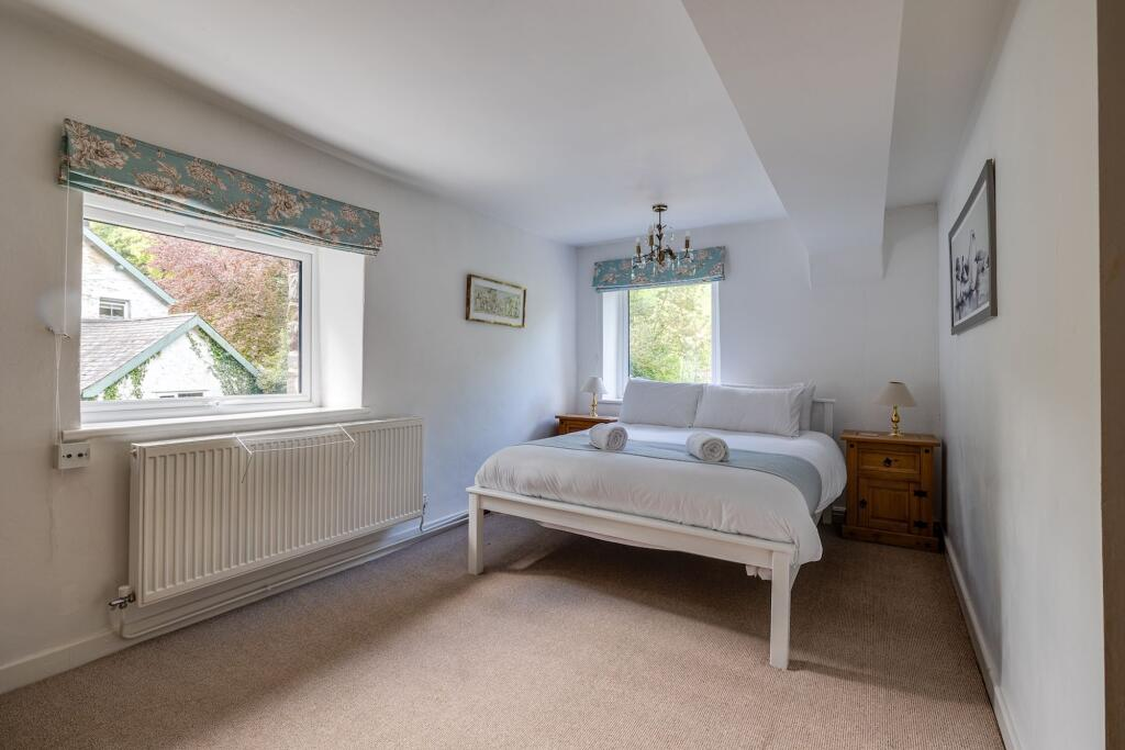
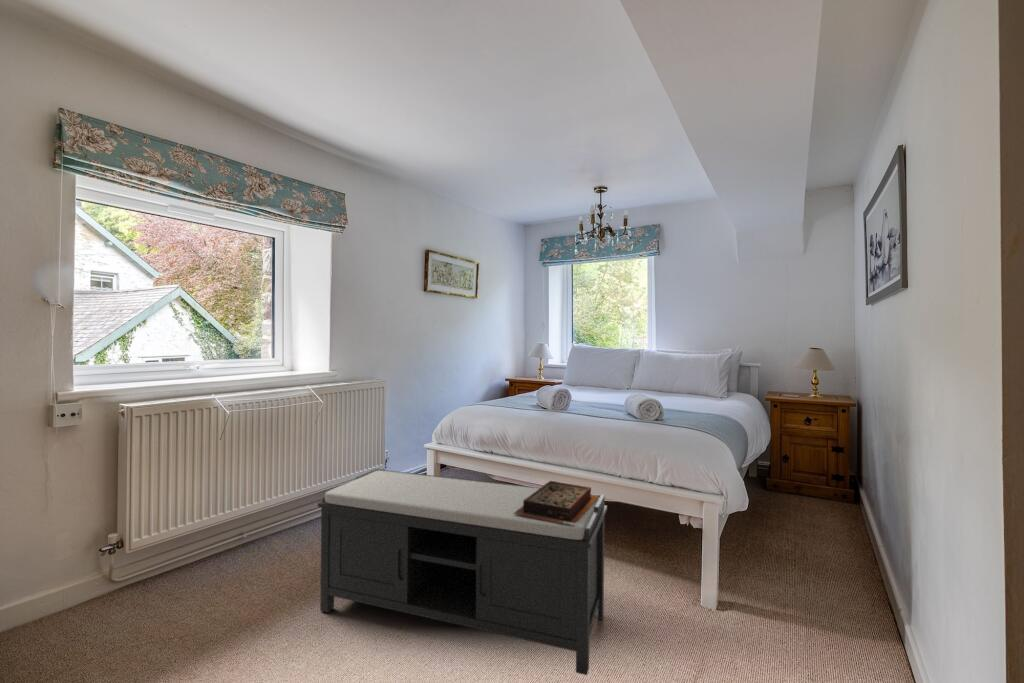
+ bench [317,468,608,676]
+ decorative box [514,480,598,525]
